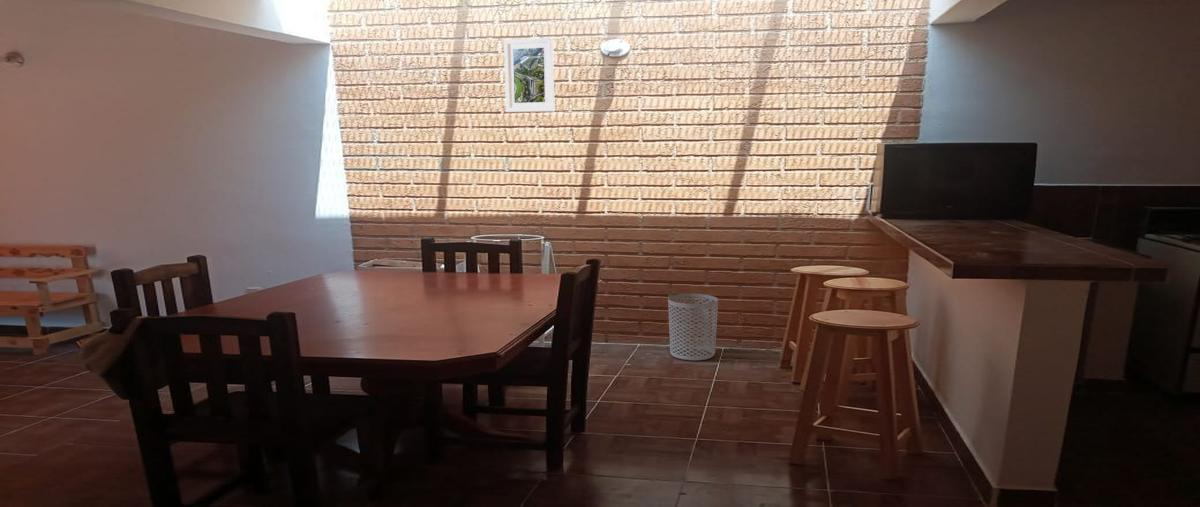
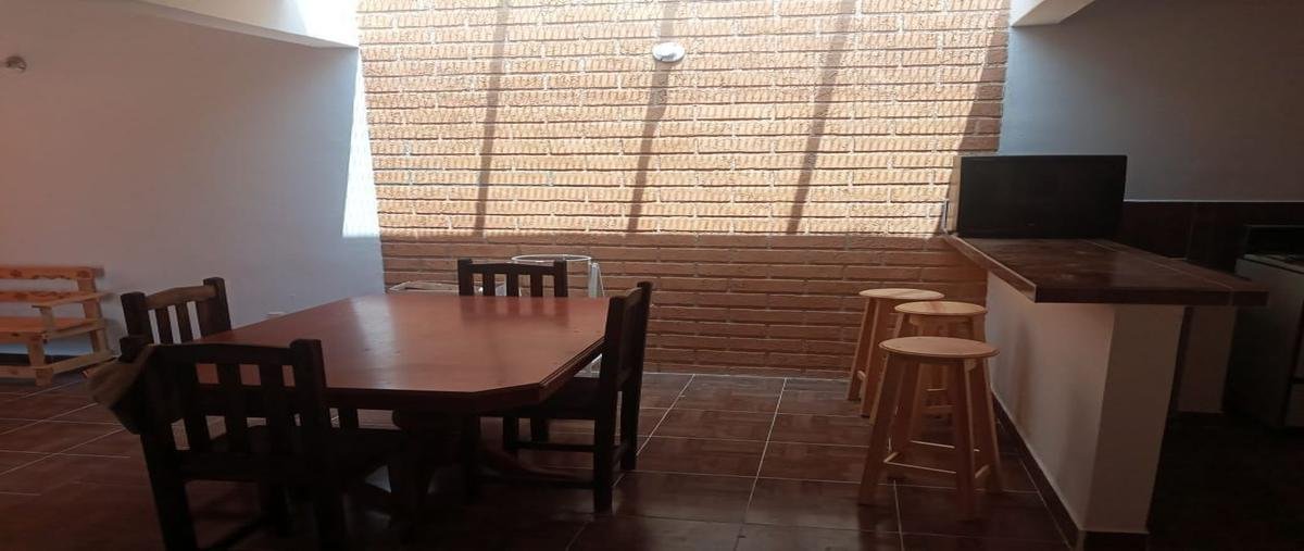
- waste bin [667,293,719,361]
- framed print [503,37,555,113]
